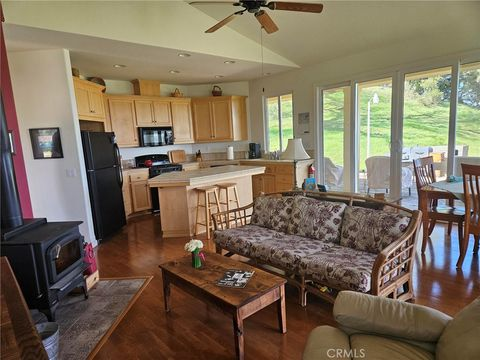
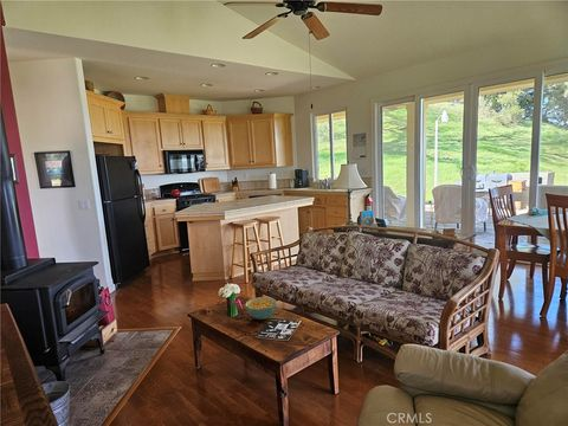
+ cereal bowl [244,296,277,321]
